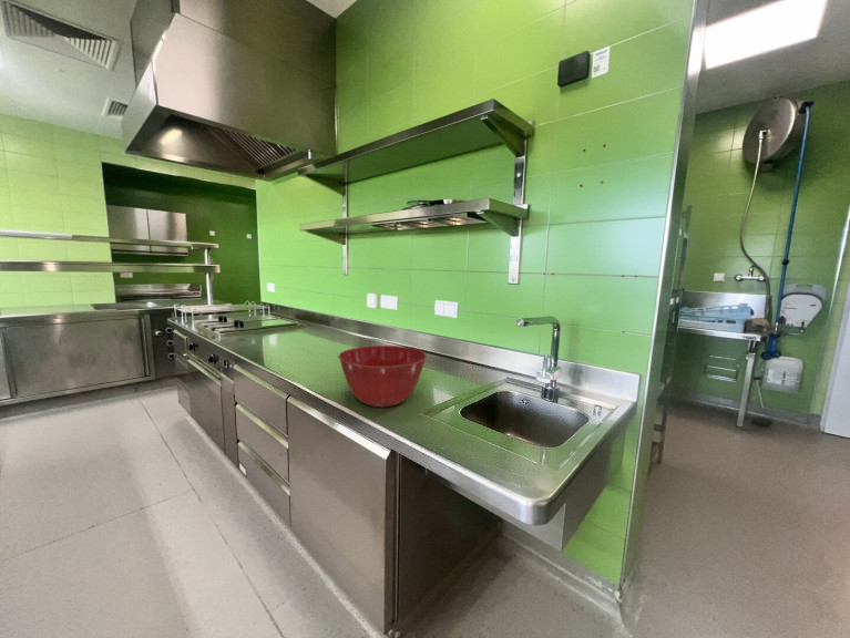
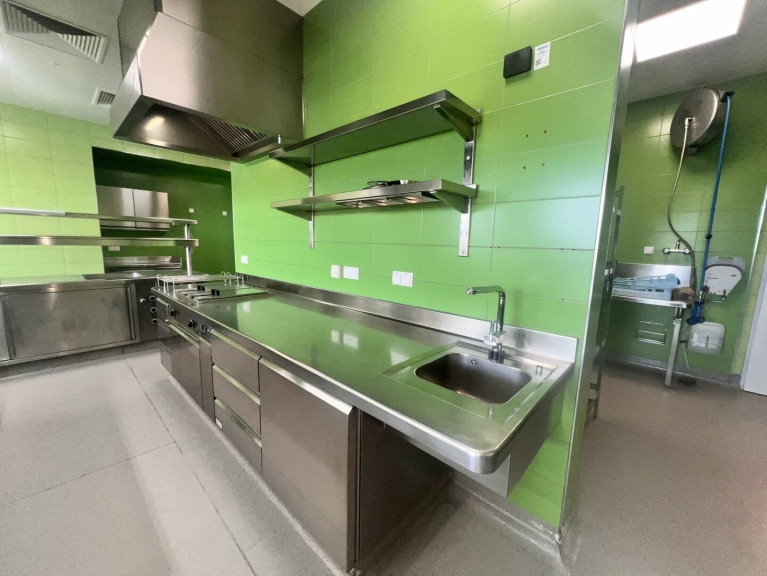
- mixing bowl [337,344,428,408]
